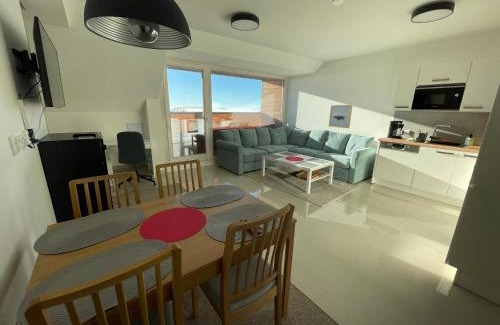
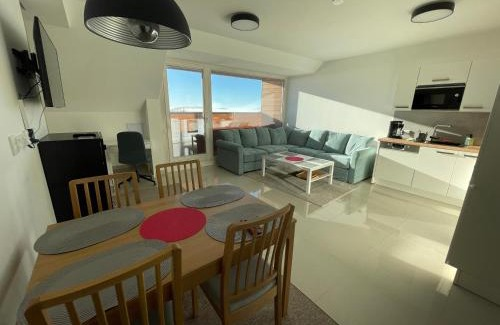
- wall art [328,104,353,129]
